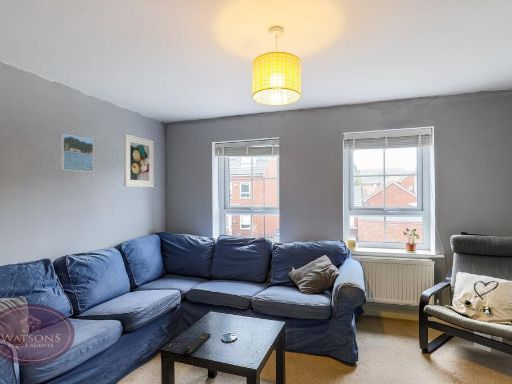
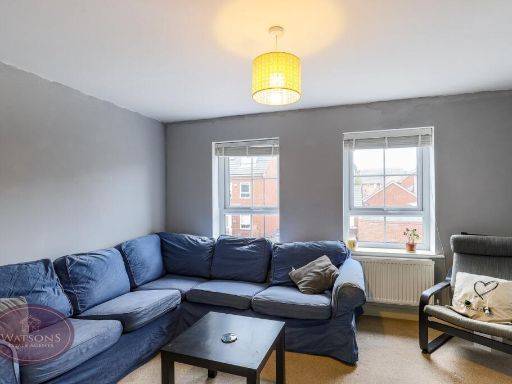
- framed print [60,133,94,173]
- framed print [123,133,155,188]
- remote control [182,331,212,356]
